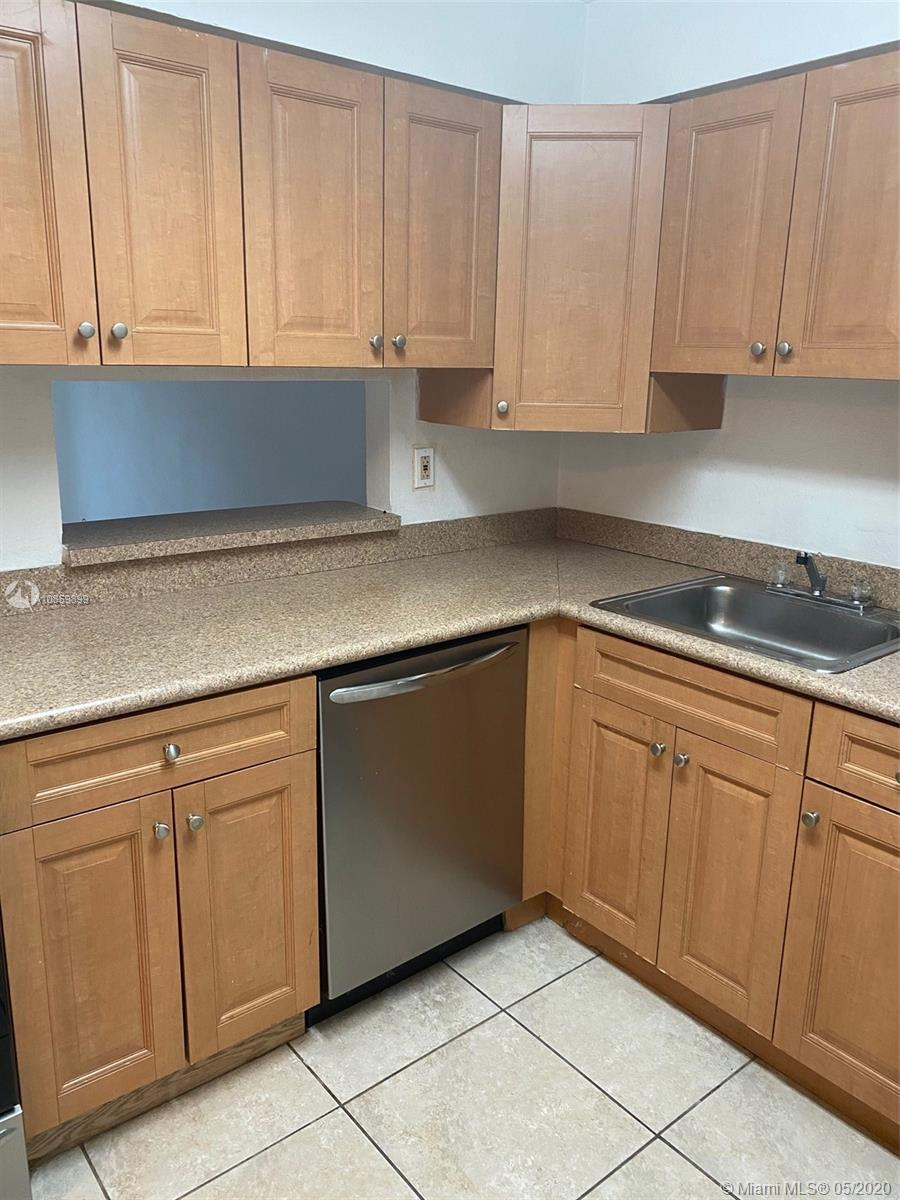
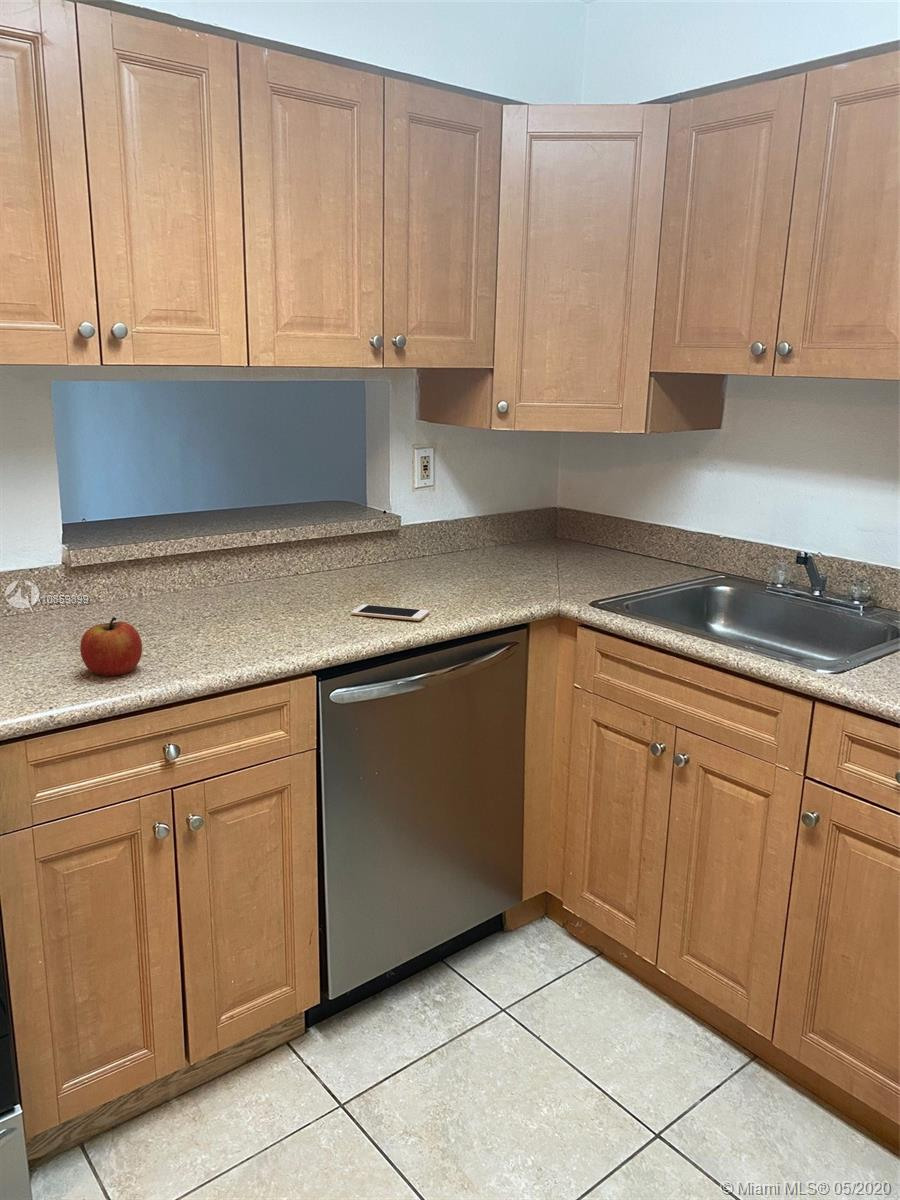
+ cell phone [350,603,430,622]
+ apple [79,616,143,677]
